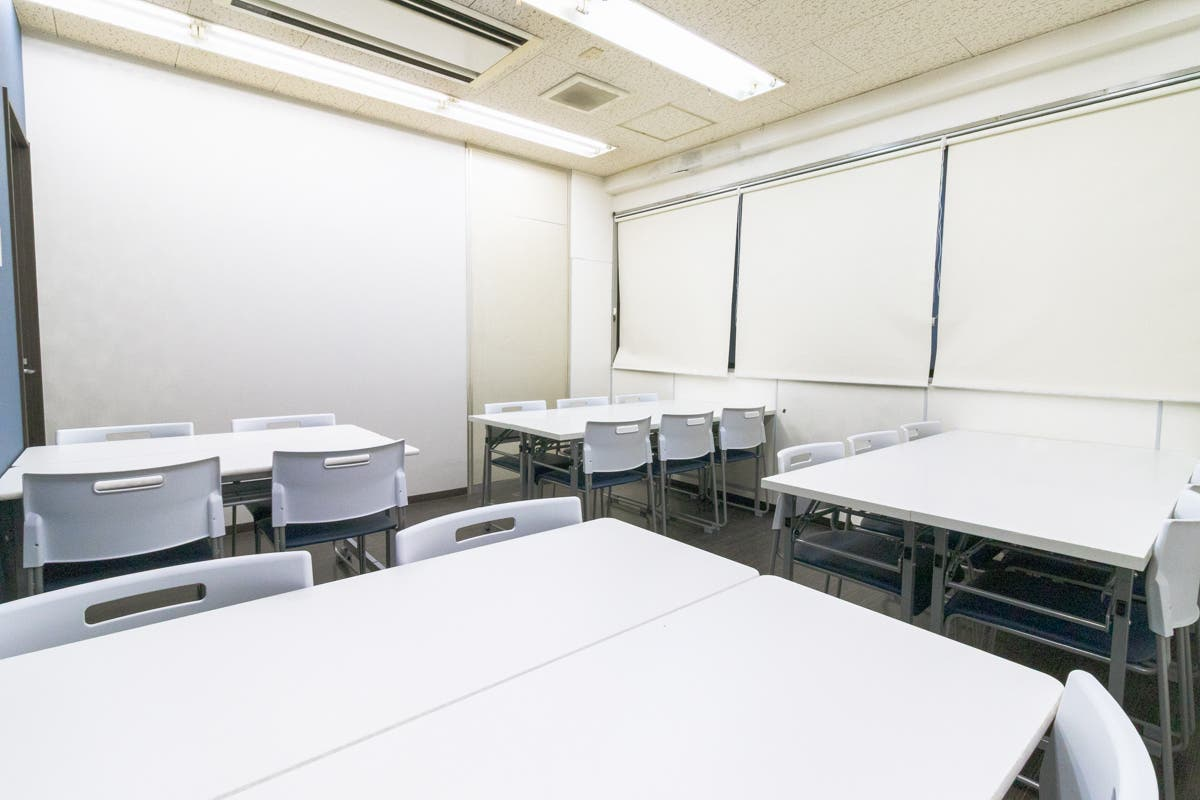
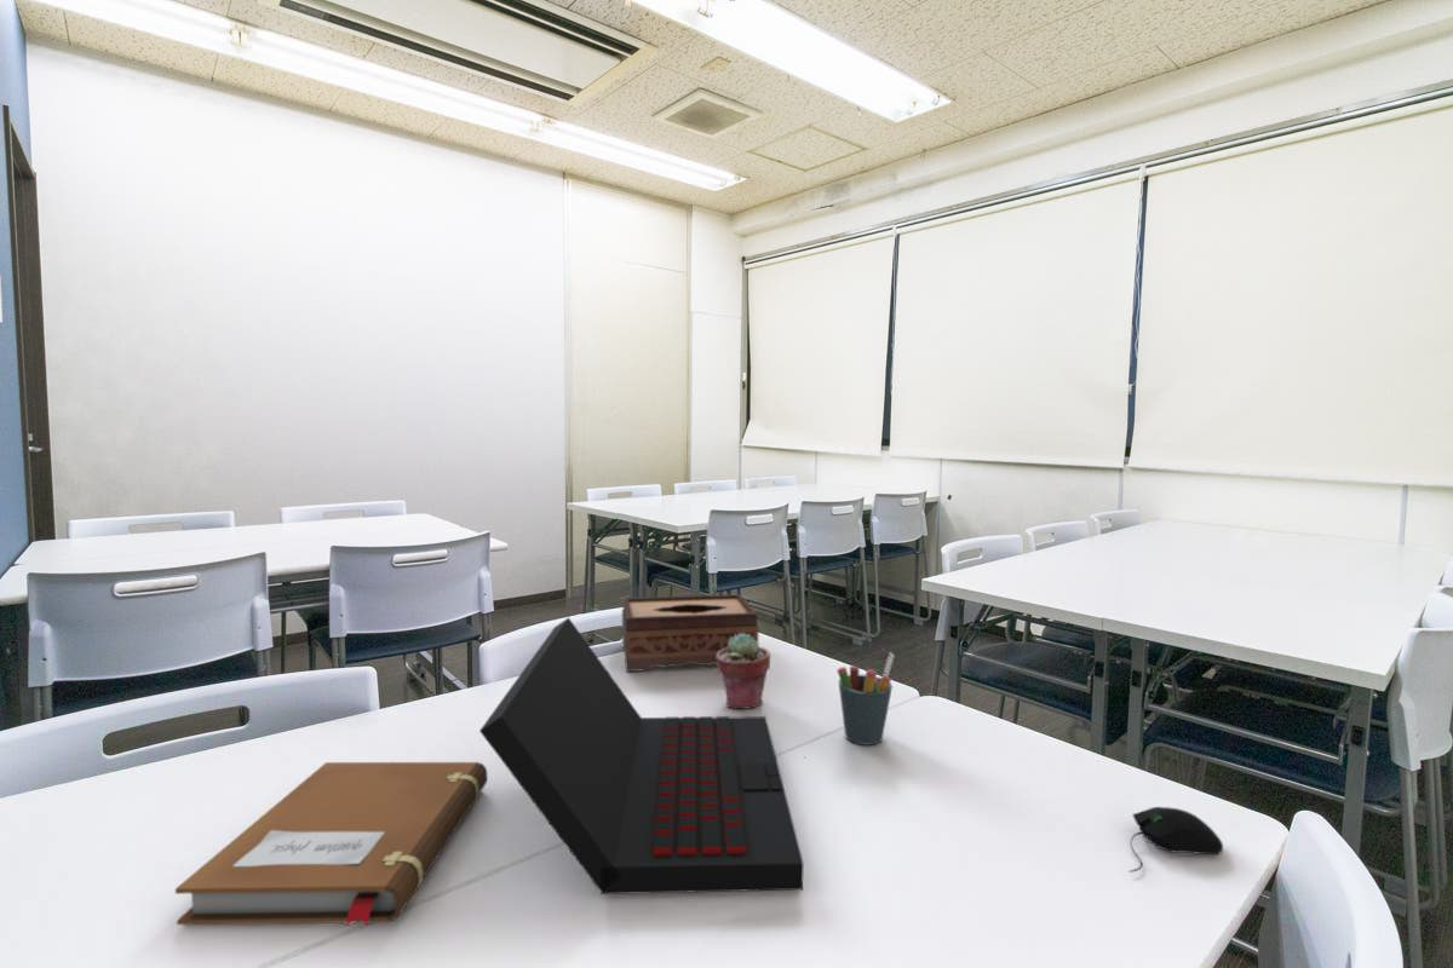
+ notebook [174,761,489,927]
+ potted succulent [716,633,771,710]
+ tissue box [621,593,760,673]
+ computer mouse [1128,806,1224,874]
+ laptop [478,616,804,895]
+ pen holder [835,651,896,747]
